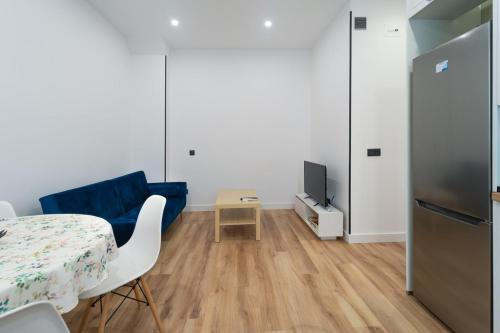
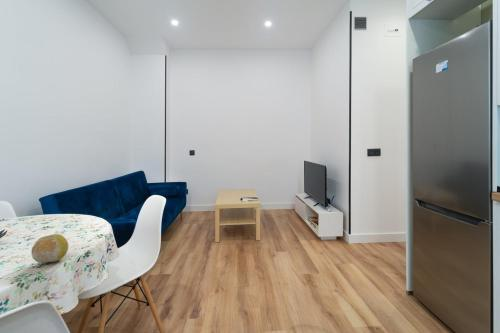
+ fruit [30,233,69,264]
